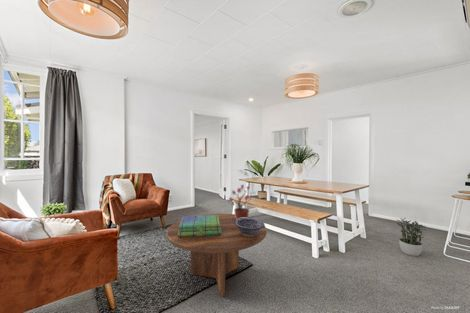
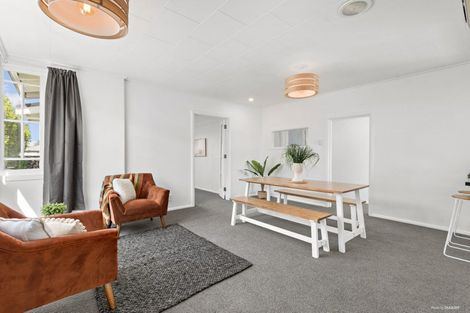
- coffee table [165,213,268,298]
- stack of books [178,215,221,237]
- decorative bowl [235,217,266,237]
- potted plant [227,183,255,220]
- potted plant [396,217,428,257]
